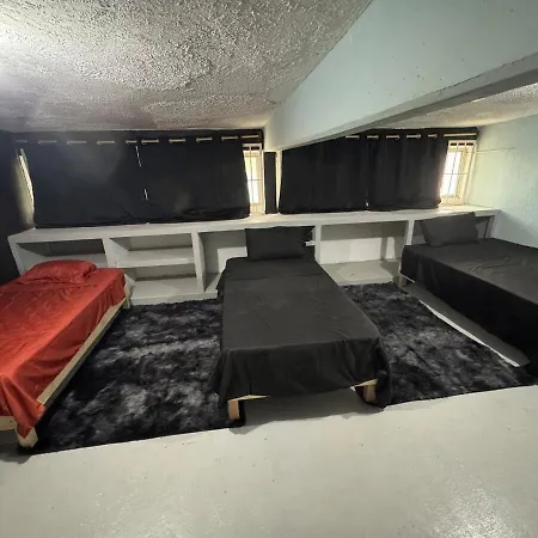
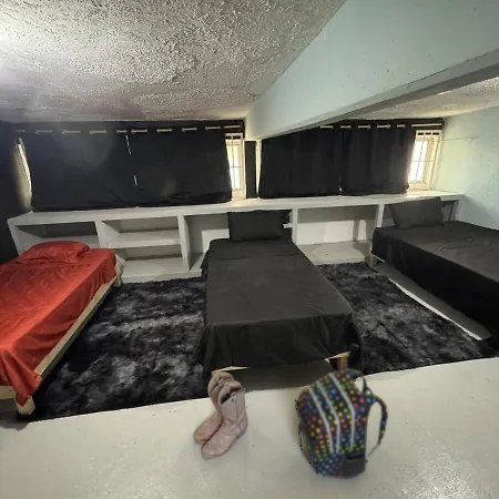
+ backpack [294,368,389,480]
+ boots [192,370,249,459]
